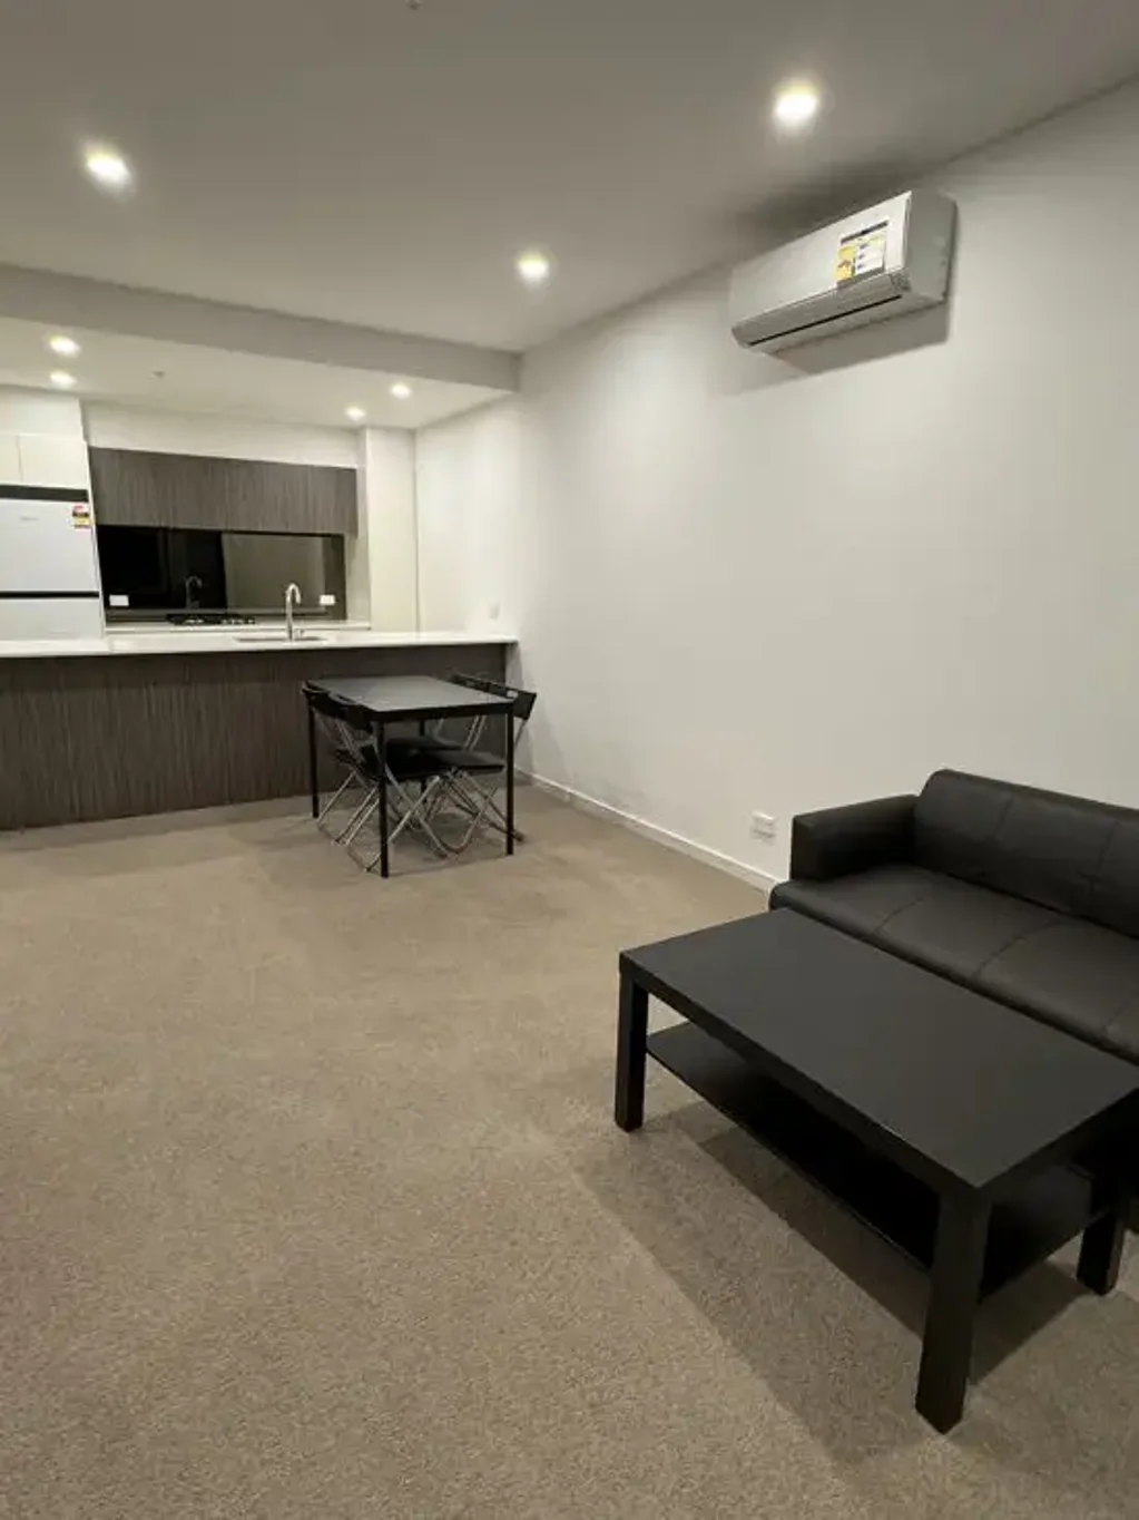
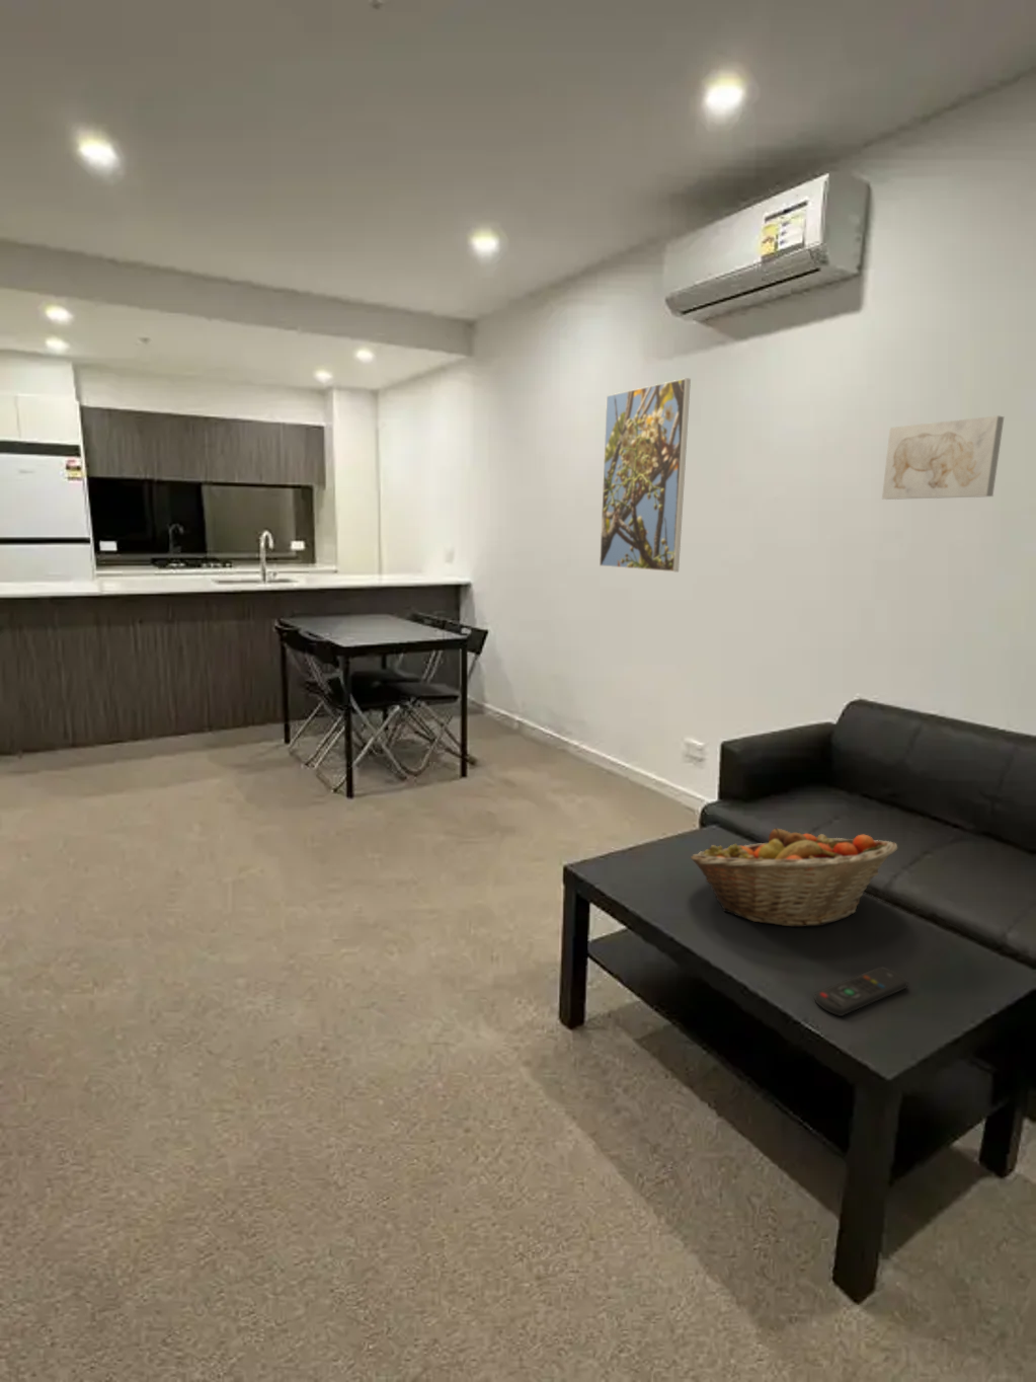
+ wall art [881,415,1004,501]
+ fruit basket [690,827,898,928]
+ remote control [813,965,910,1017]
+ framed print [599,377,692,572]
